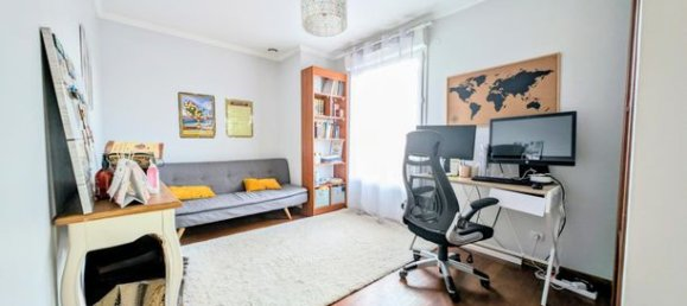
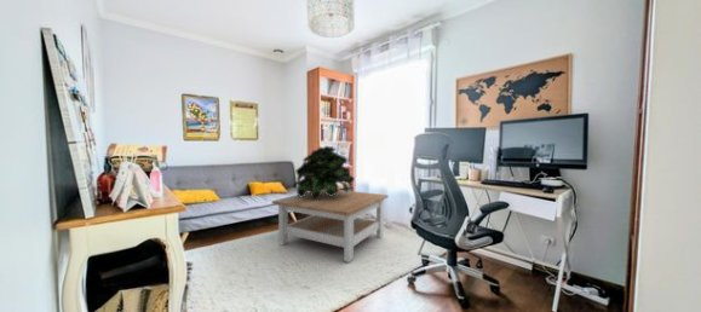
+ potted plant [292,145,356,198]
+ coffee table [271,189,390,264]
